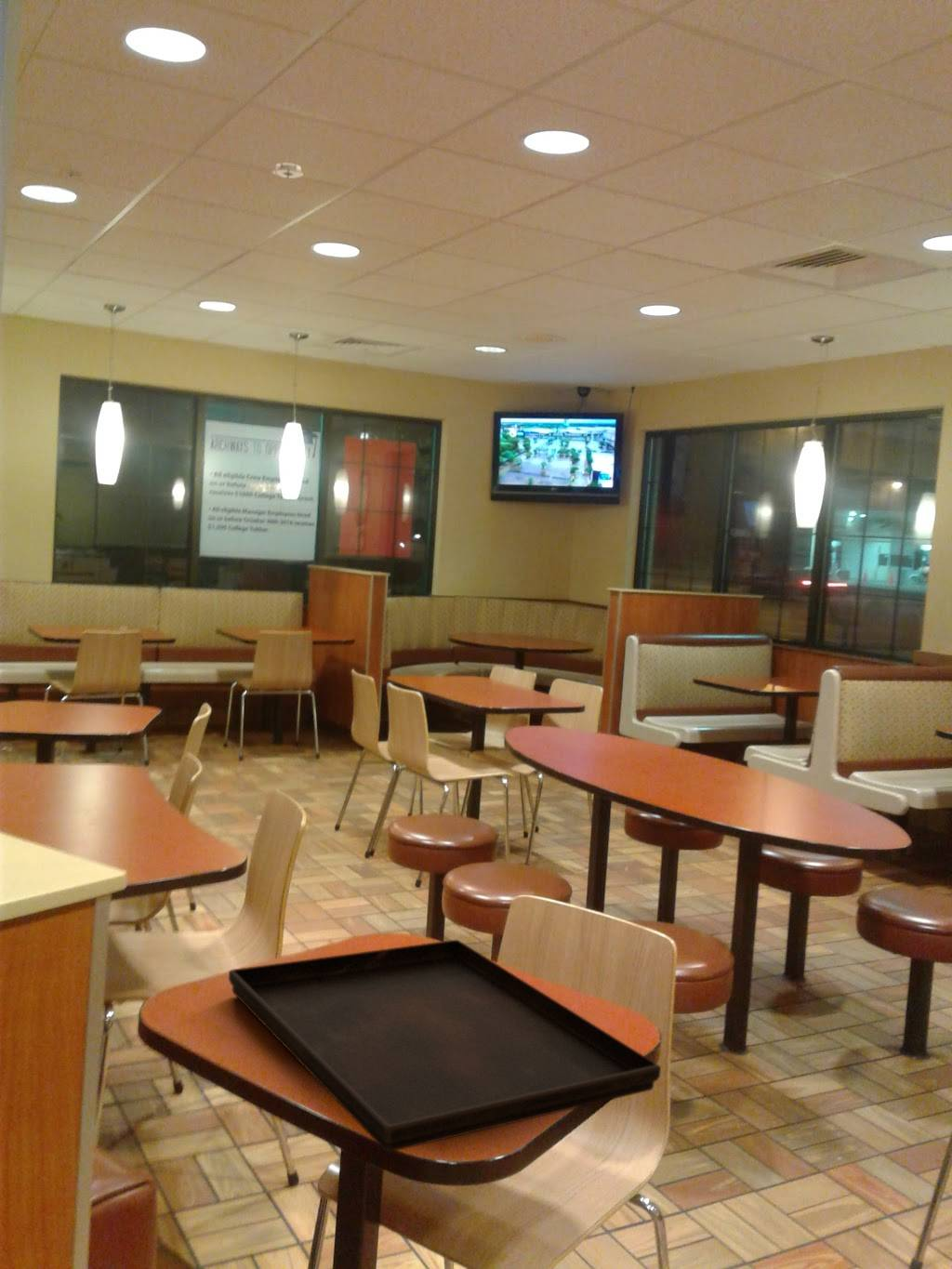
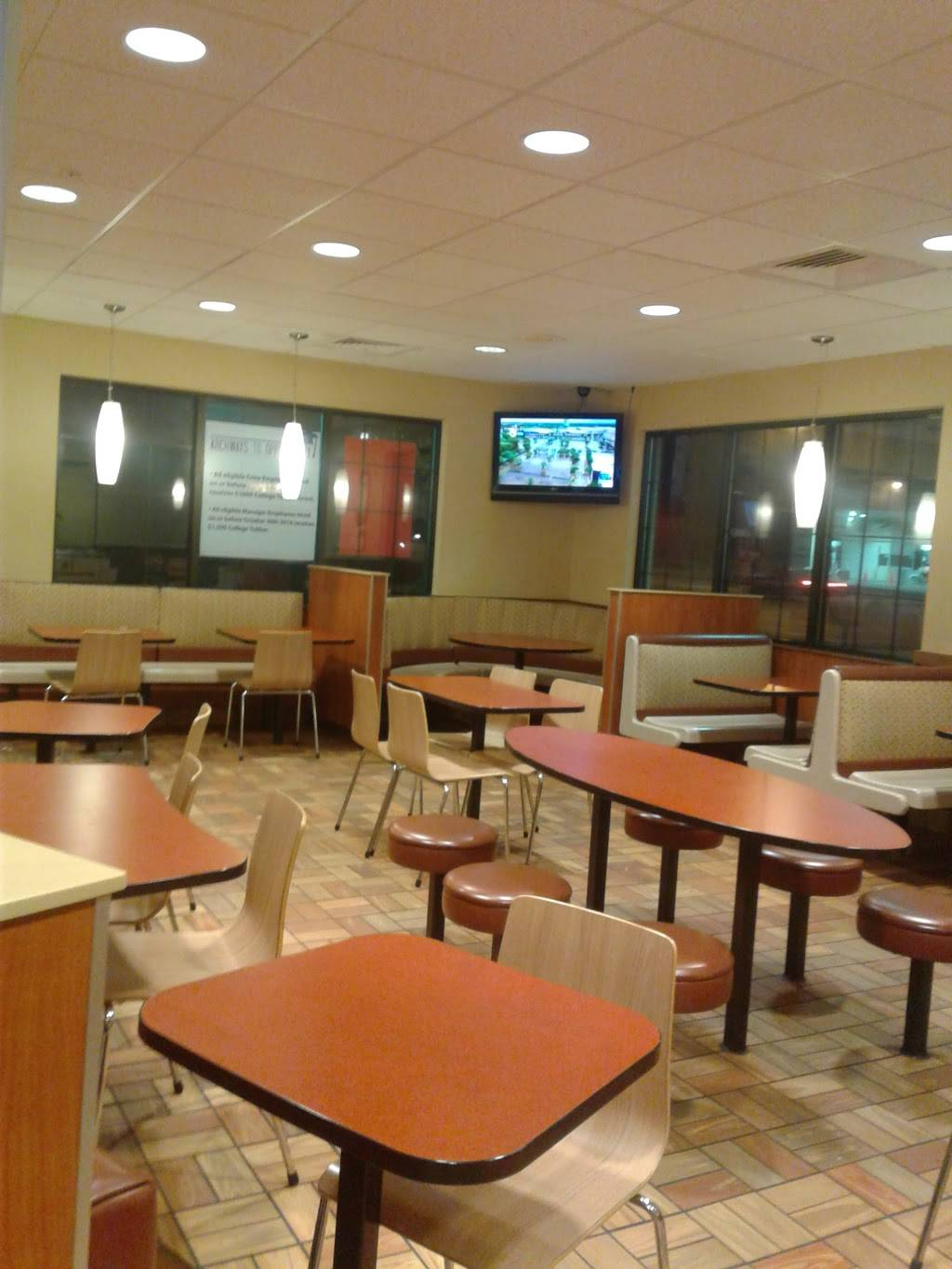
- smoke detector [271,161,304,179]
- serving tray [228,939,662,1153]
